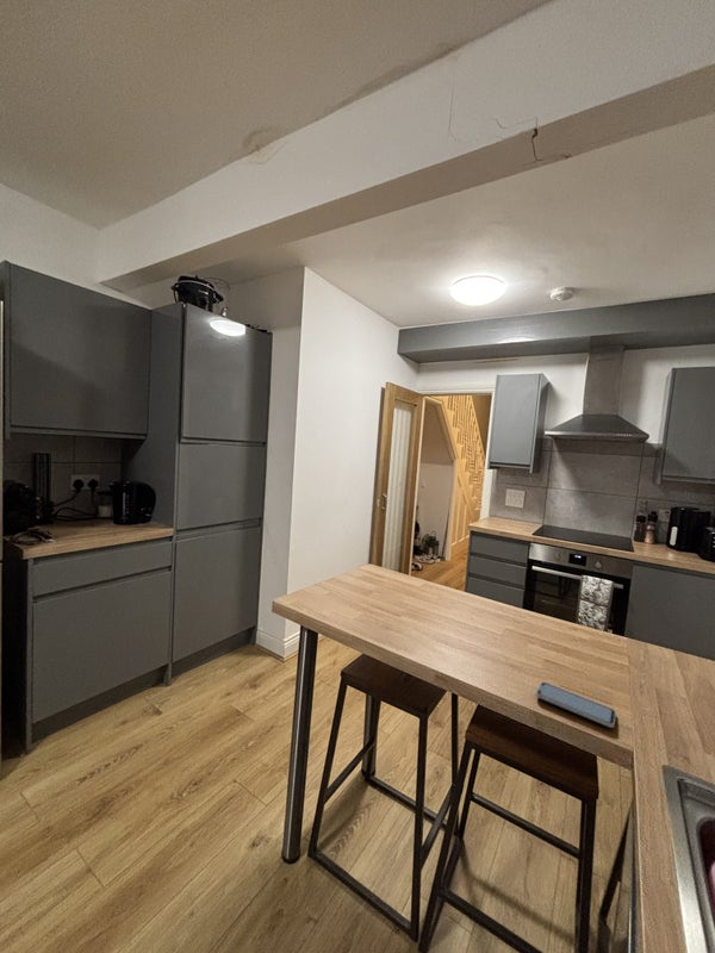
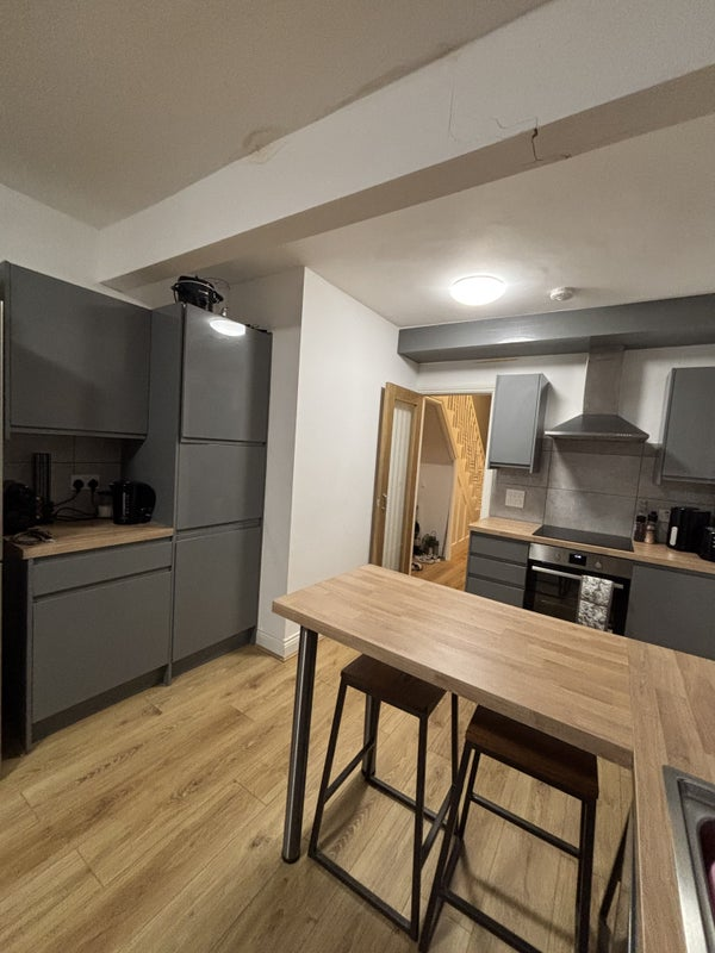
- smartphone [535,681,617,729]
